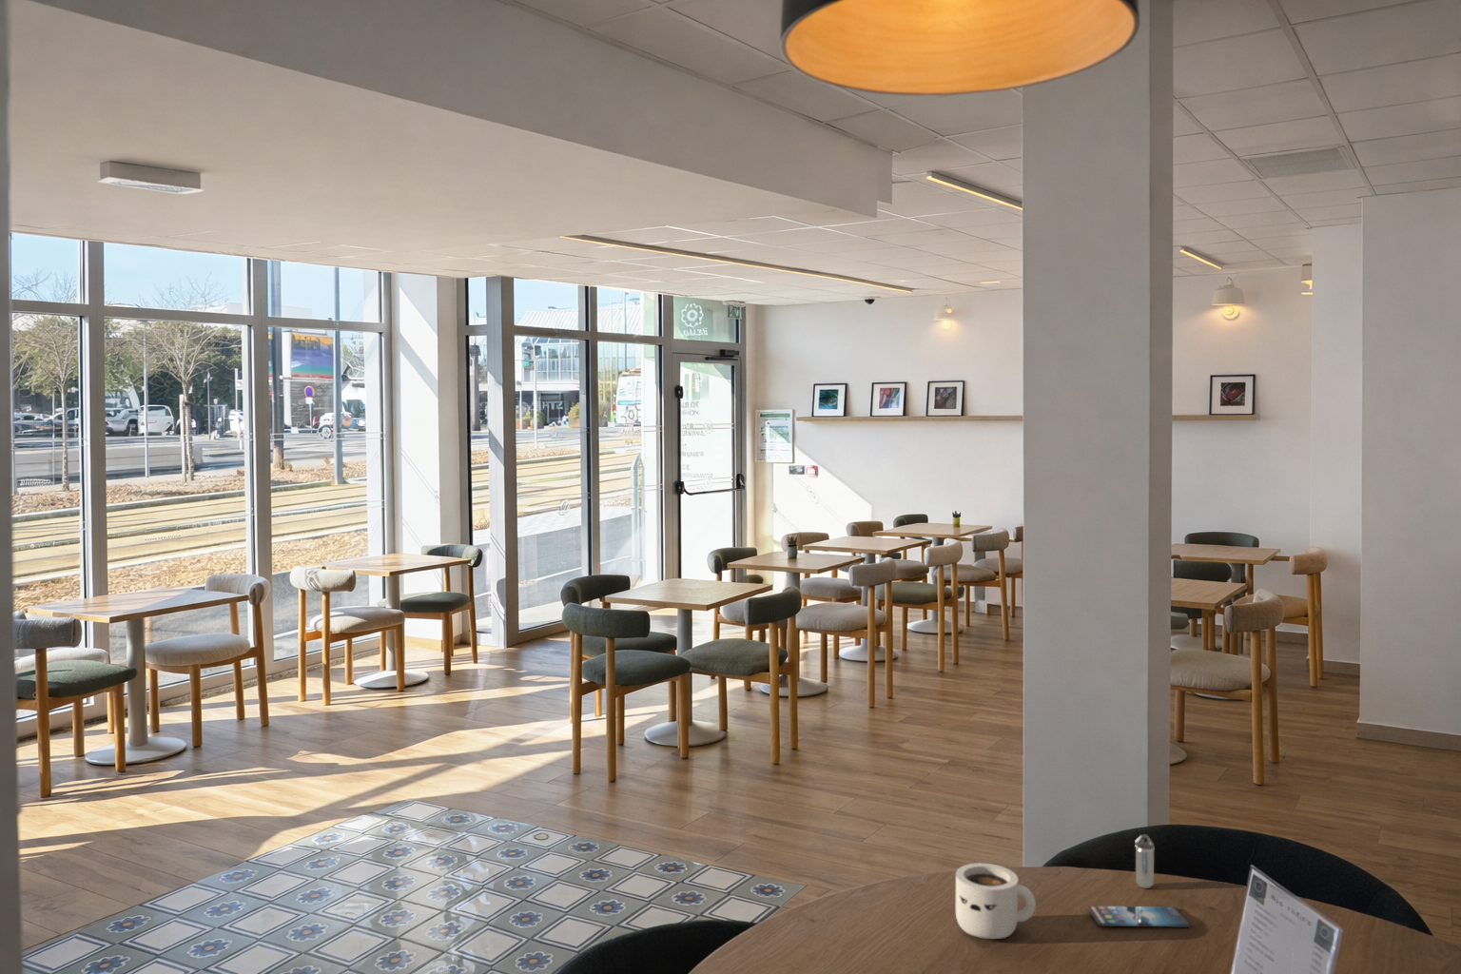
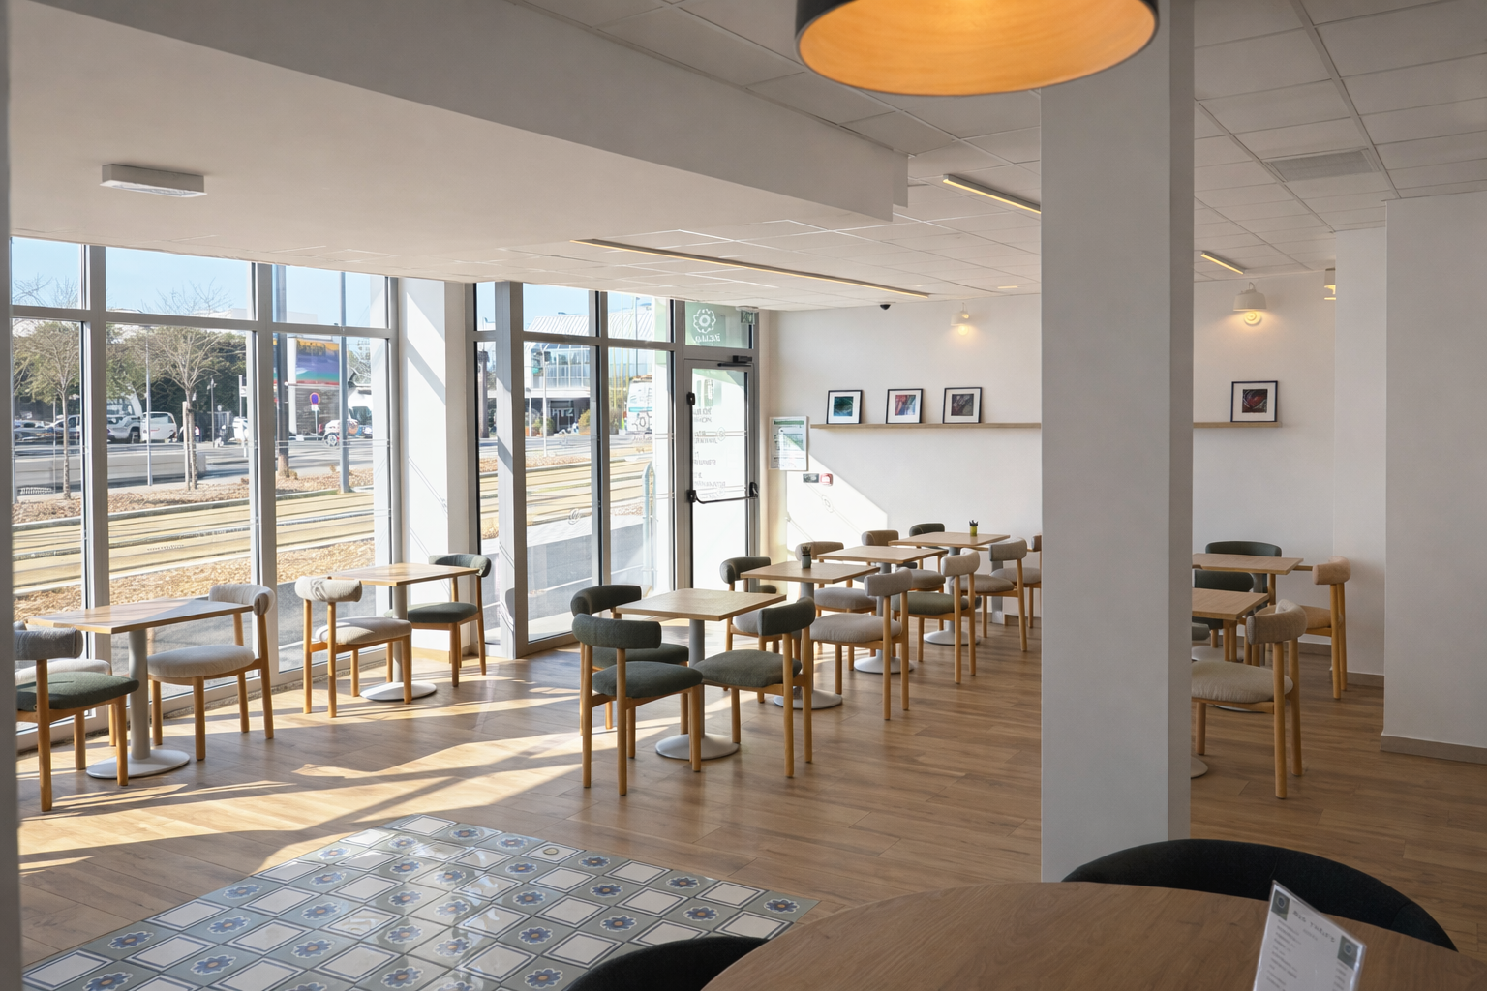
- shaker [1134,834,1156,889]
- coffee cup [956,862,1037,940]
- smartphone [1086,904,1191,928]
